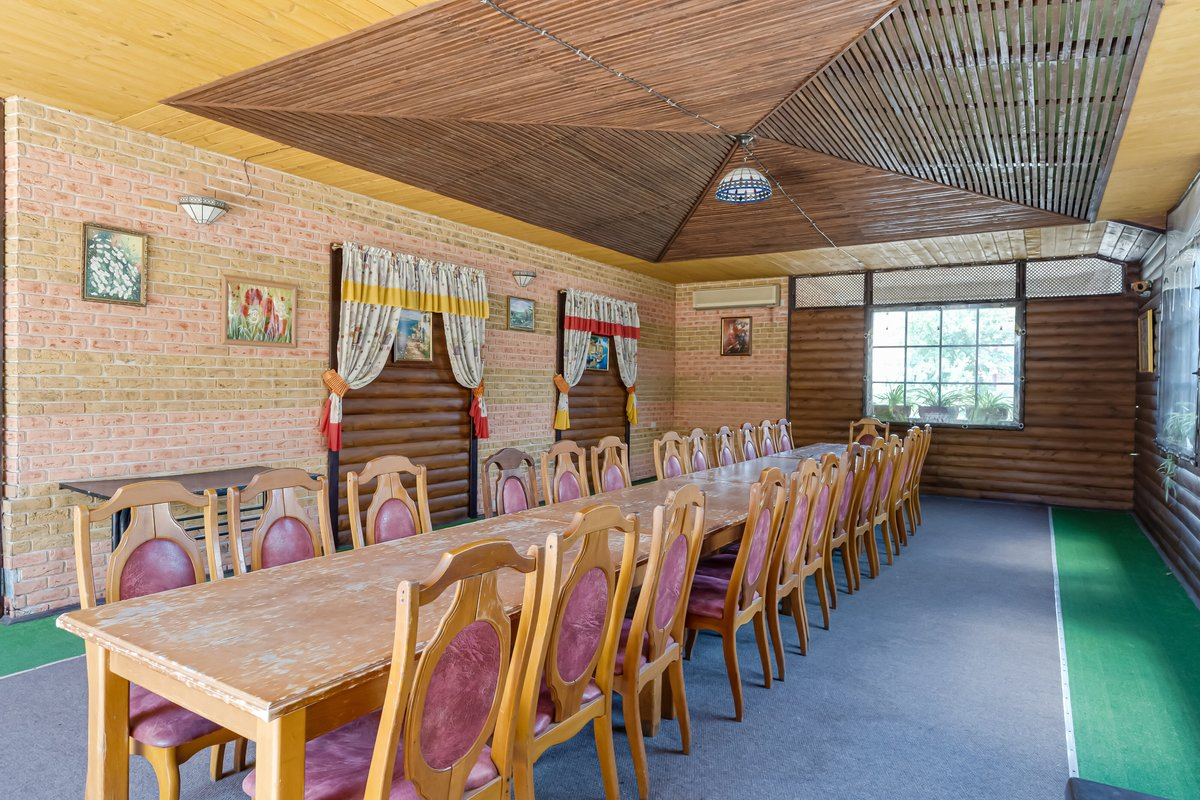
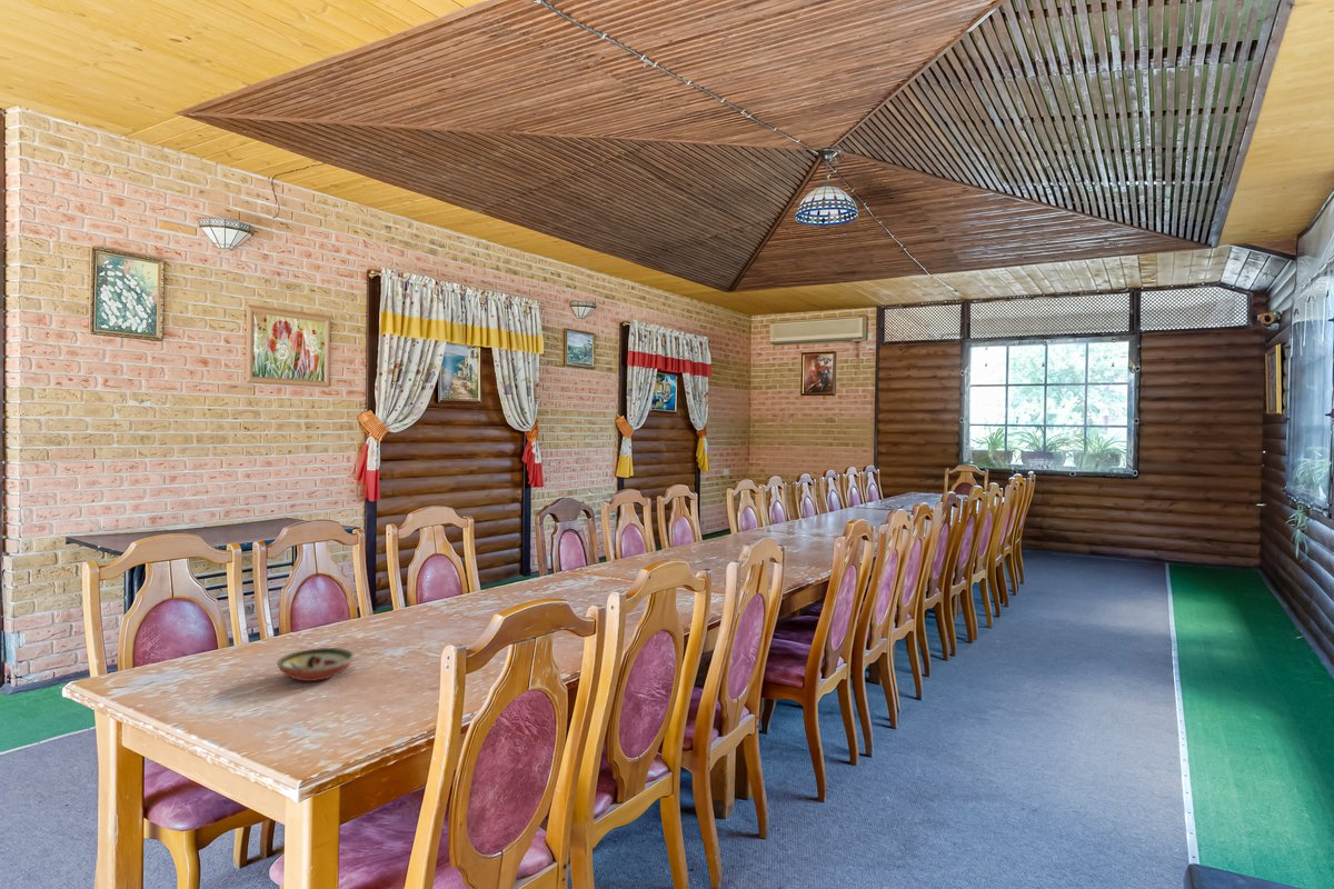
+ decorative bowl [276,647,356,682]
